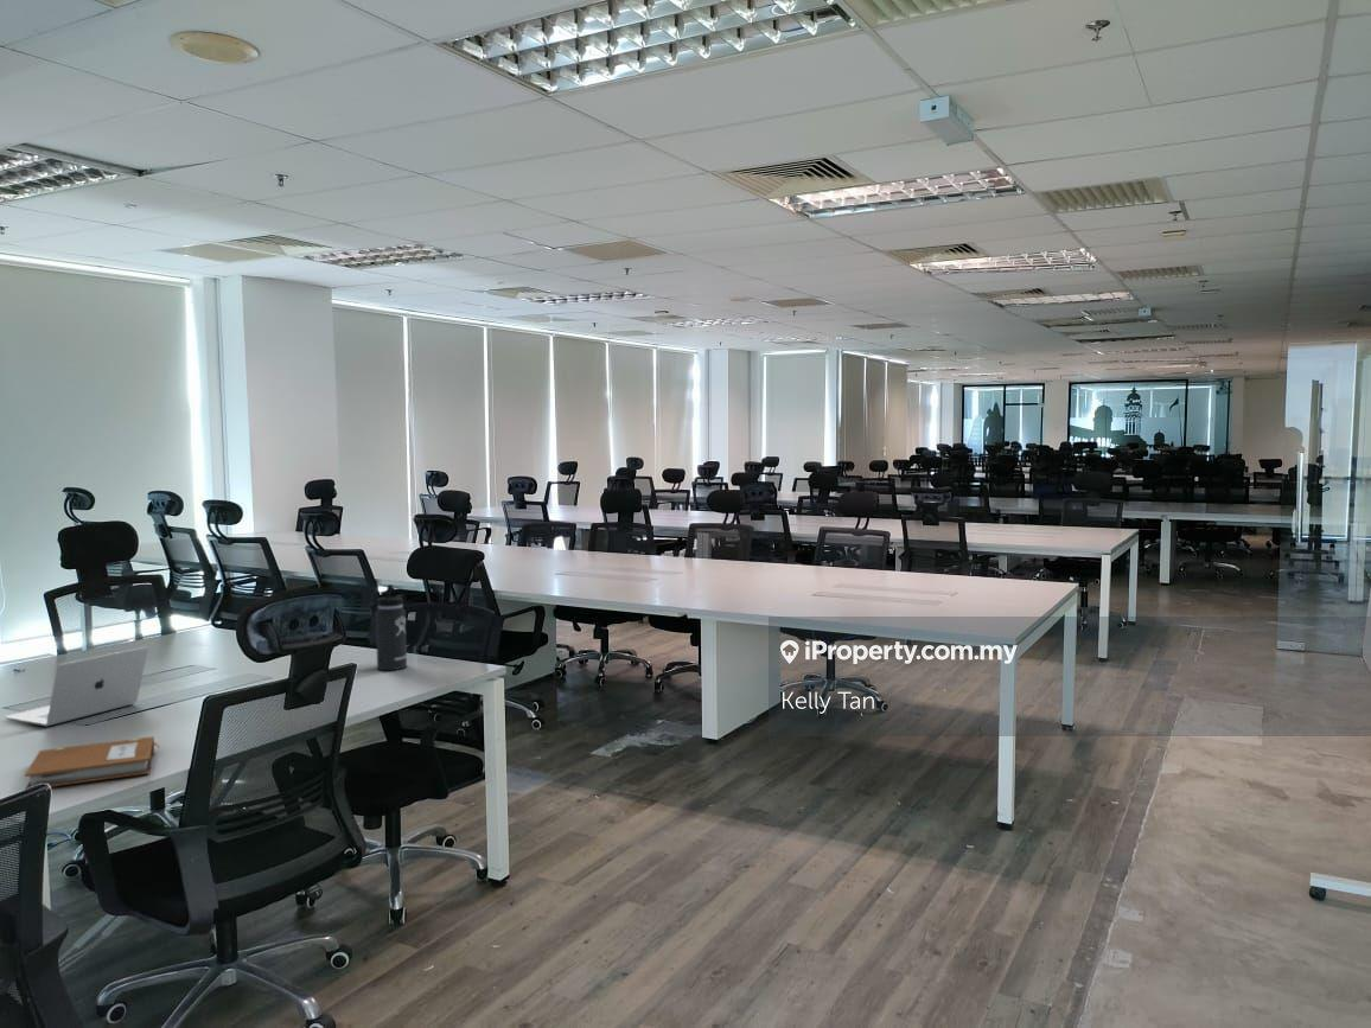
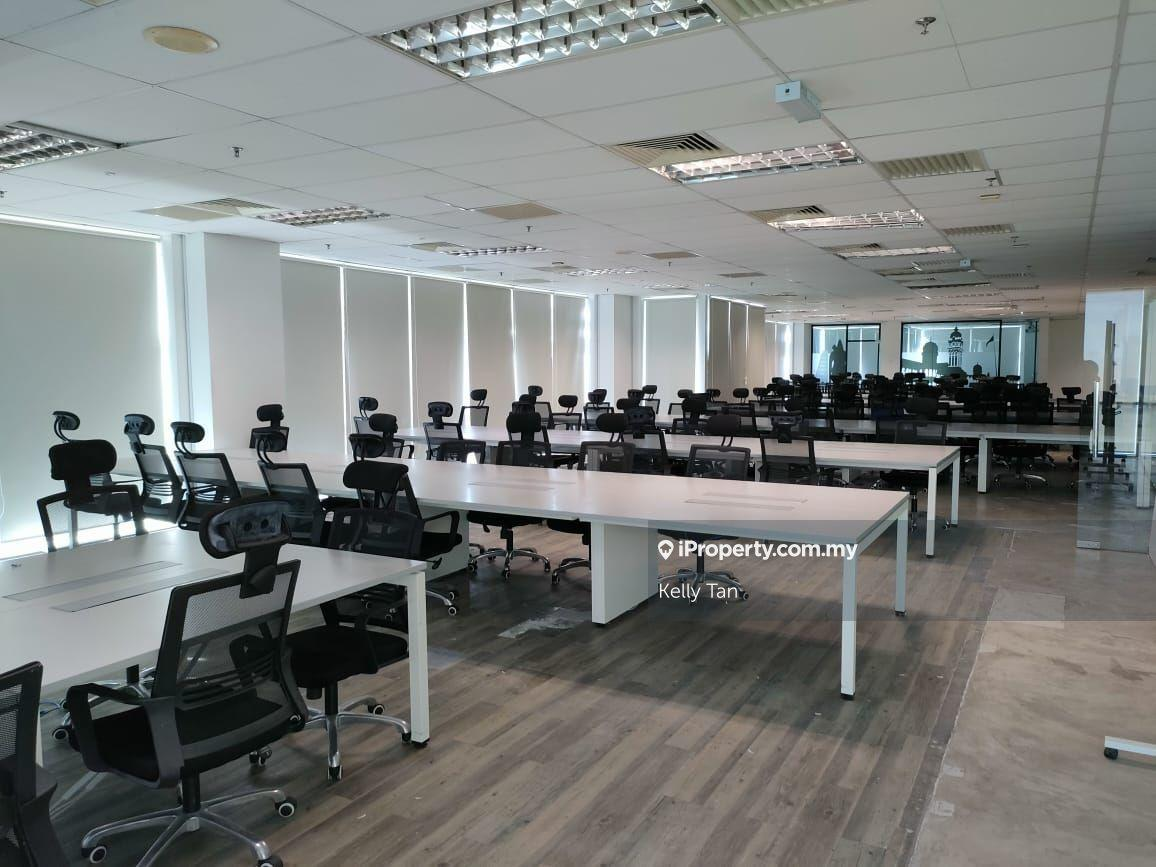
- notebook [24,735,161,791]
- laptop [5,645,149,728]
- thermos bottle [375,583,408,671]
